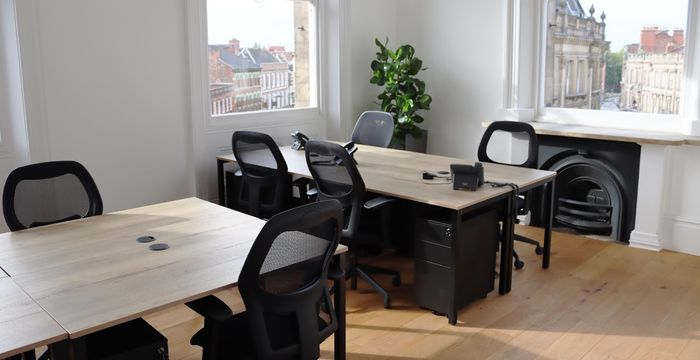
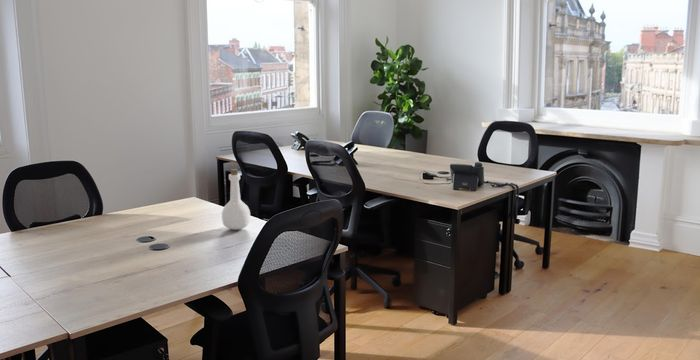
+ bottle [221,168,251,231]
